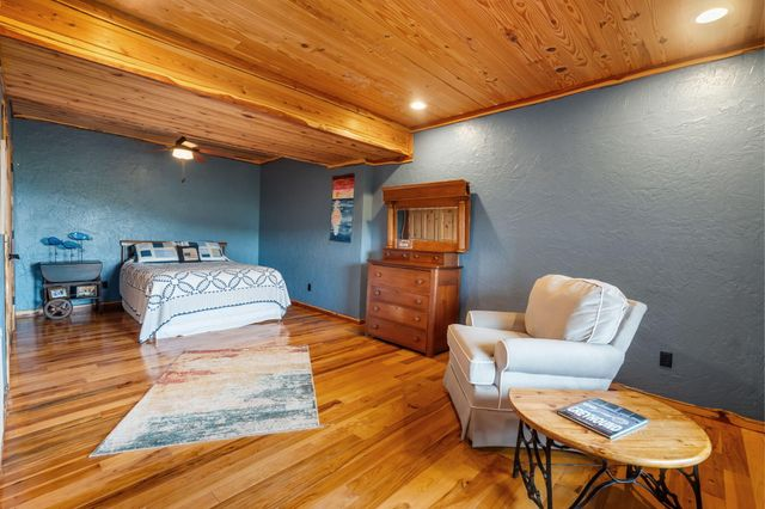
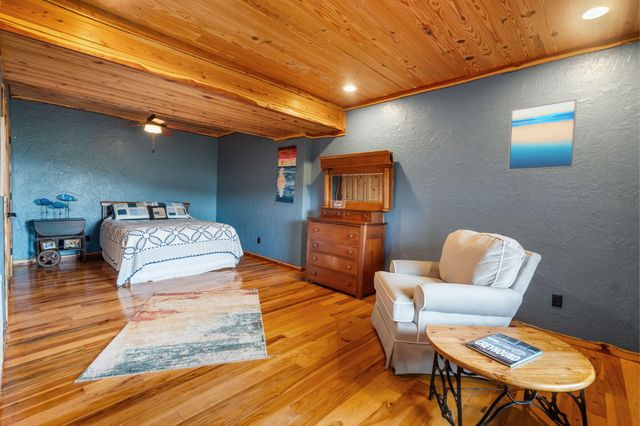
+ wall art [507,98,578,172]
